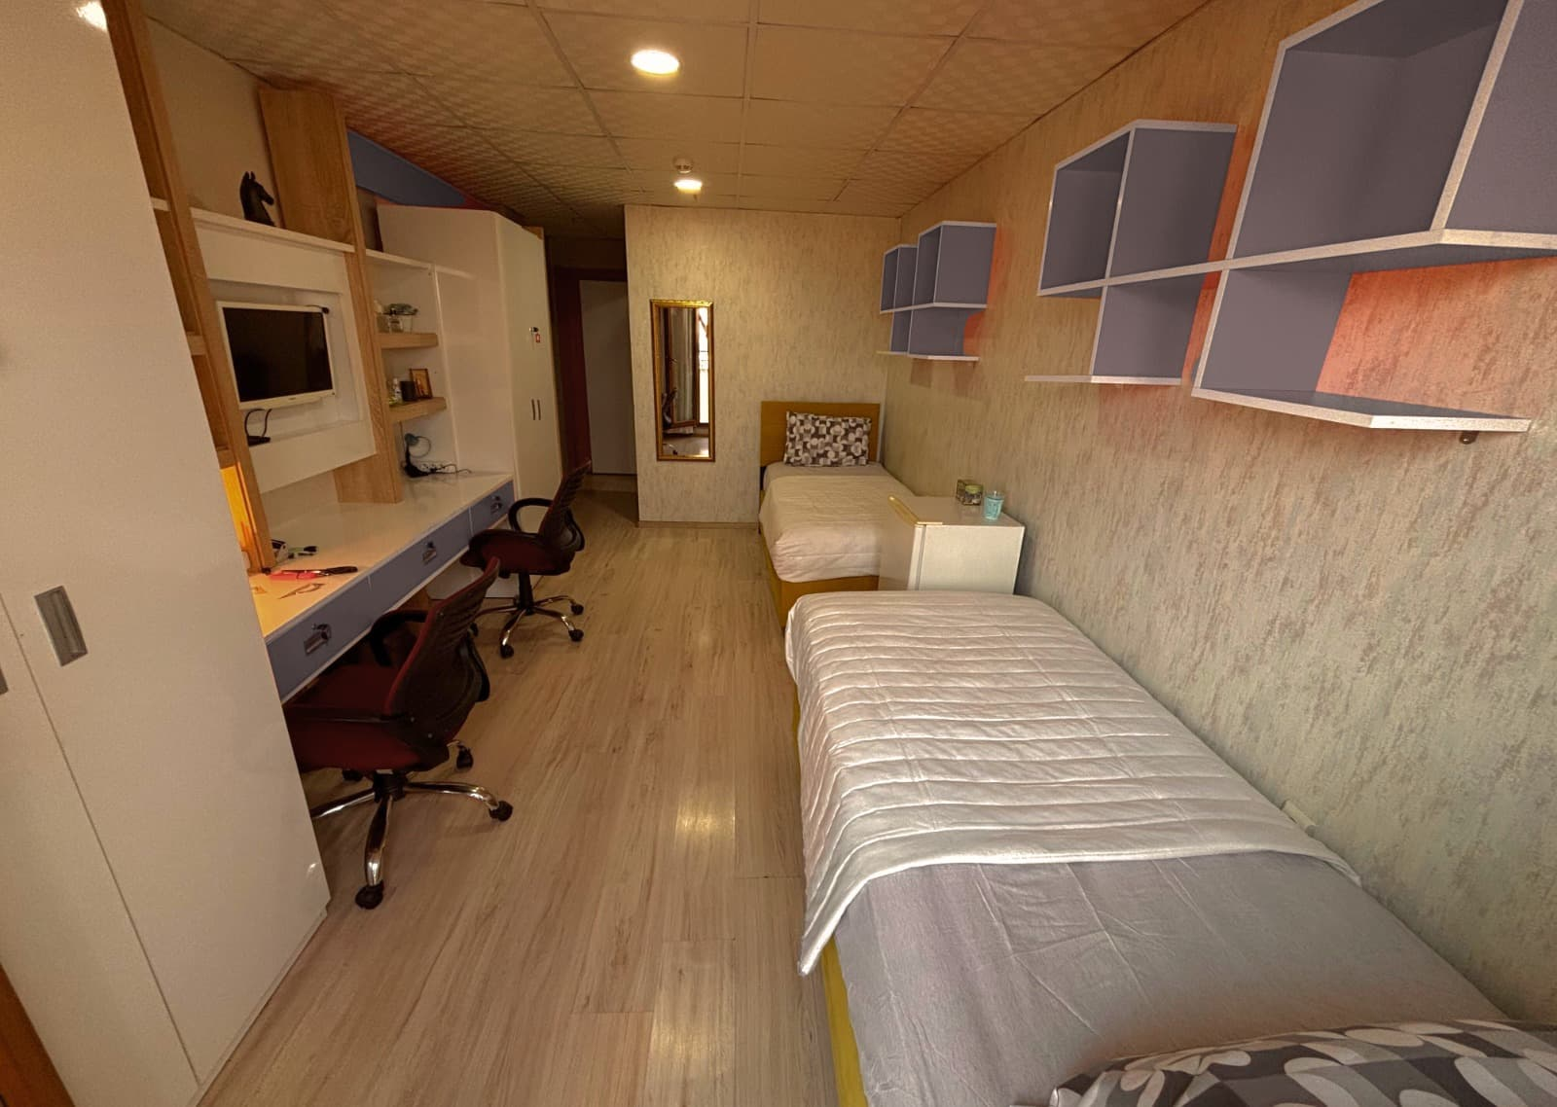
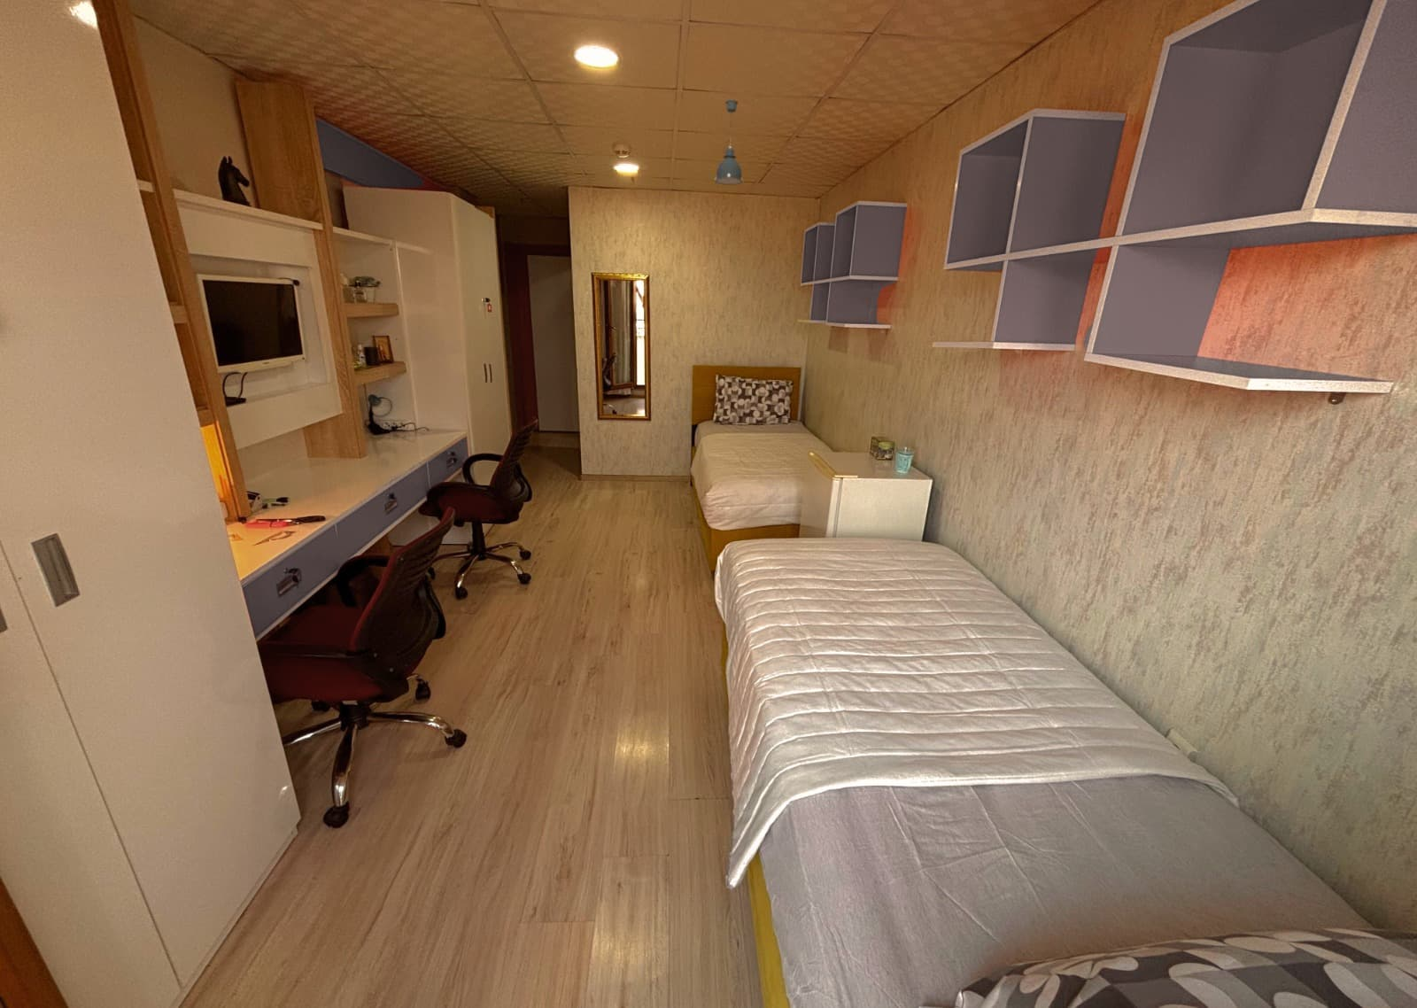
+ pendant light [713,99,743,187]
